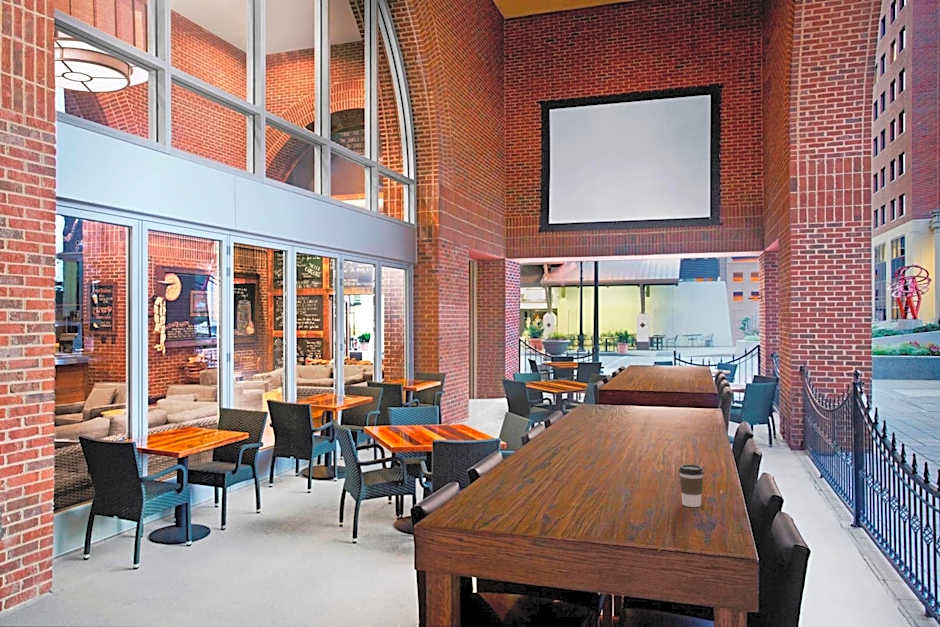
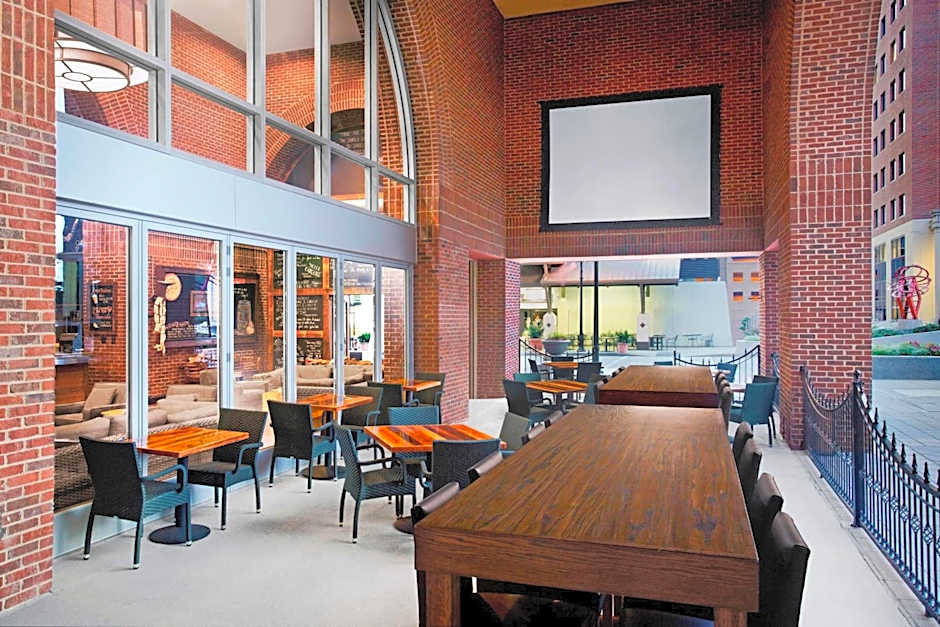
- coffee cup [678,464,705,508]
